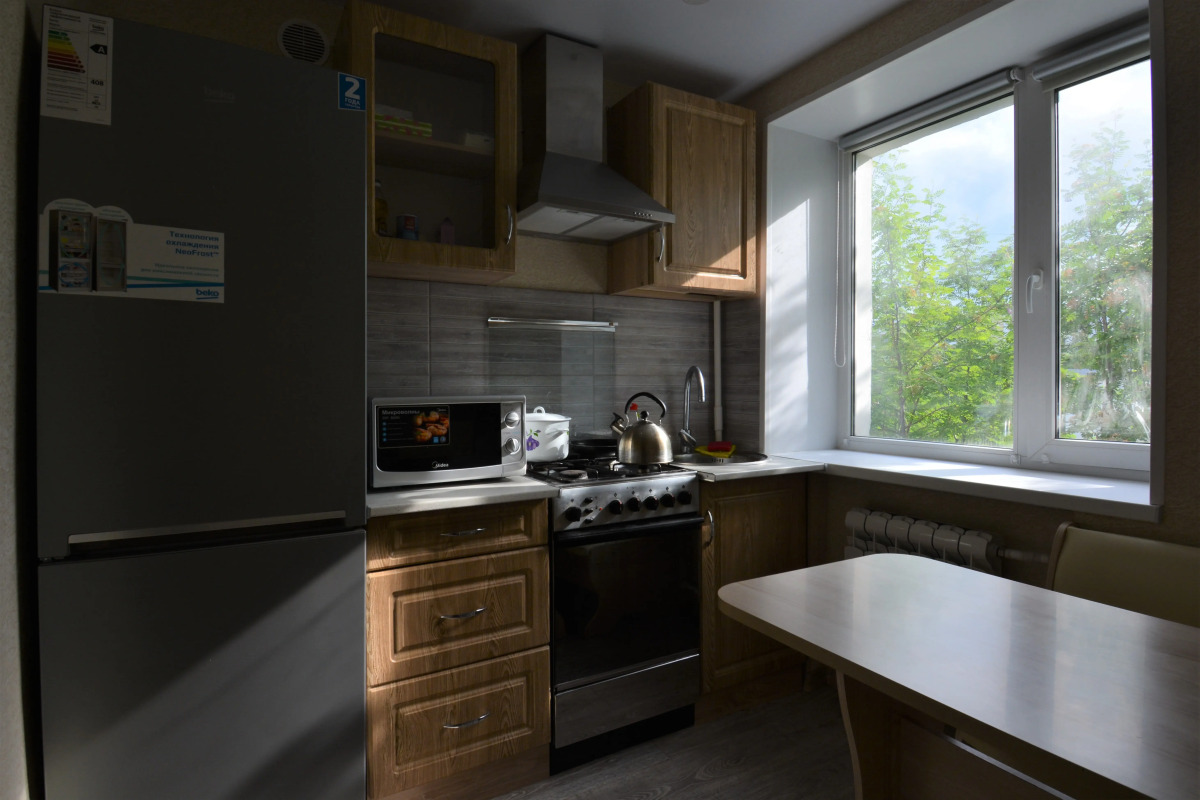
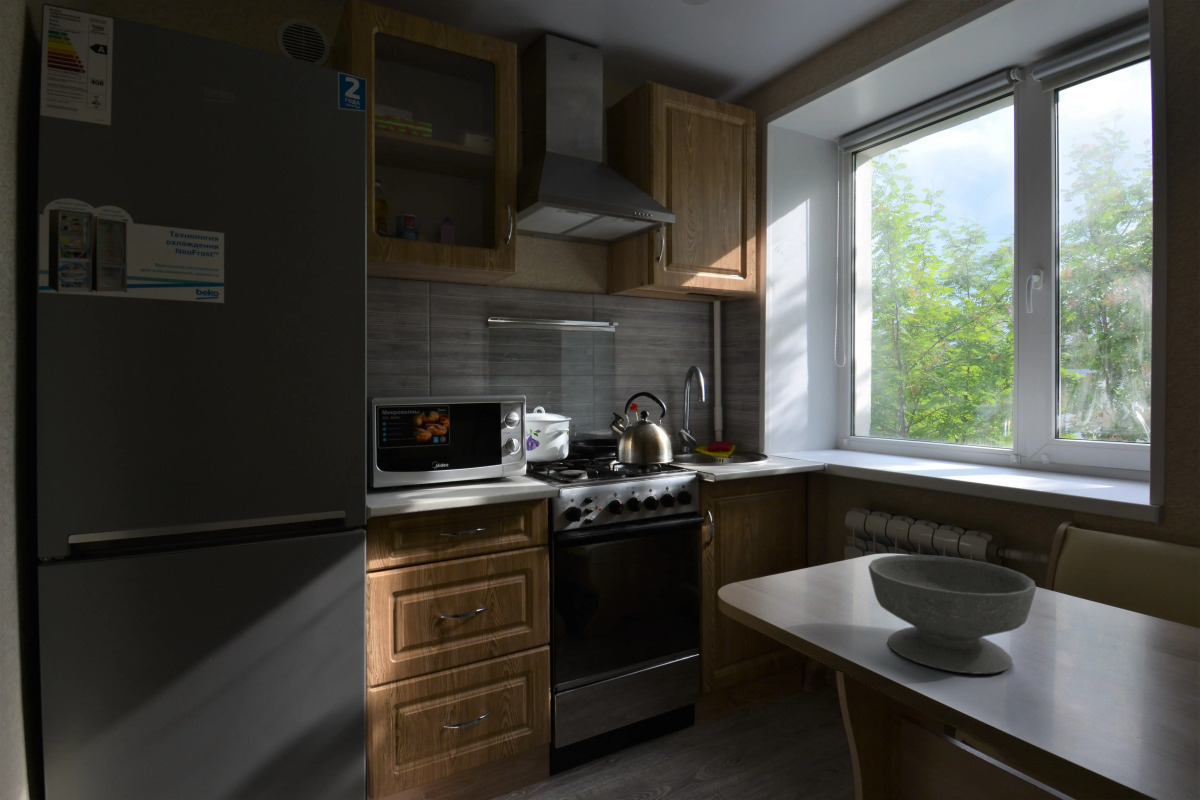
+ bowl [867,554,1037,675]
